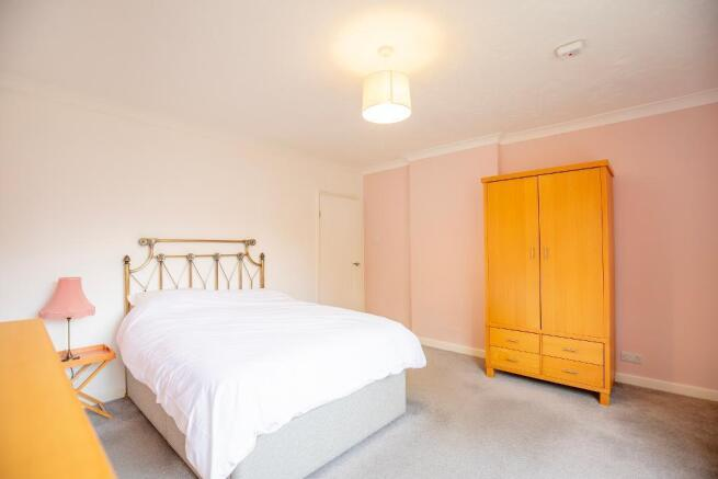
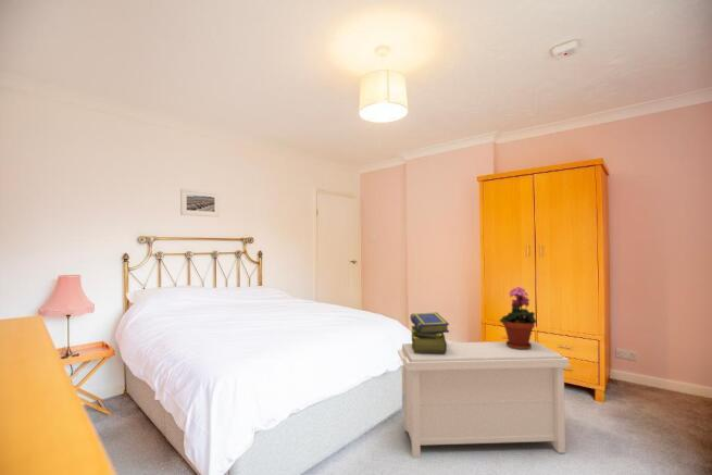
+ bench [397,340,571,459]
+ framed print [179,188,221,217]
+ stack of books [409,311,450,354]
+ potted plant [499,286,538,350]
